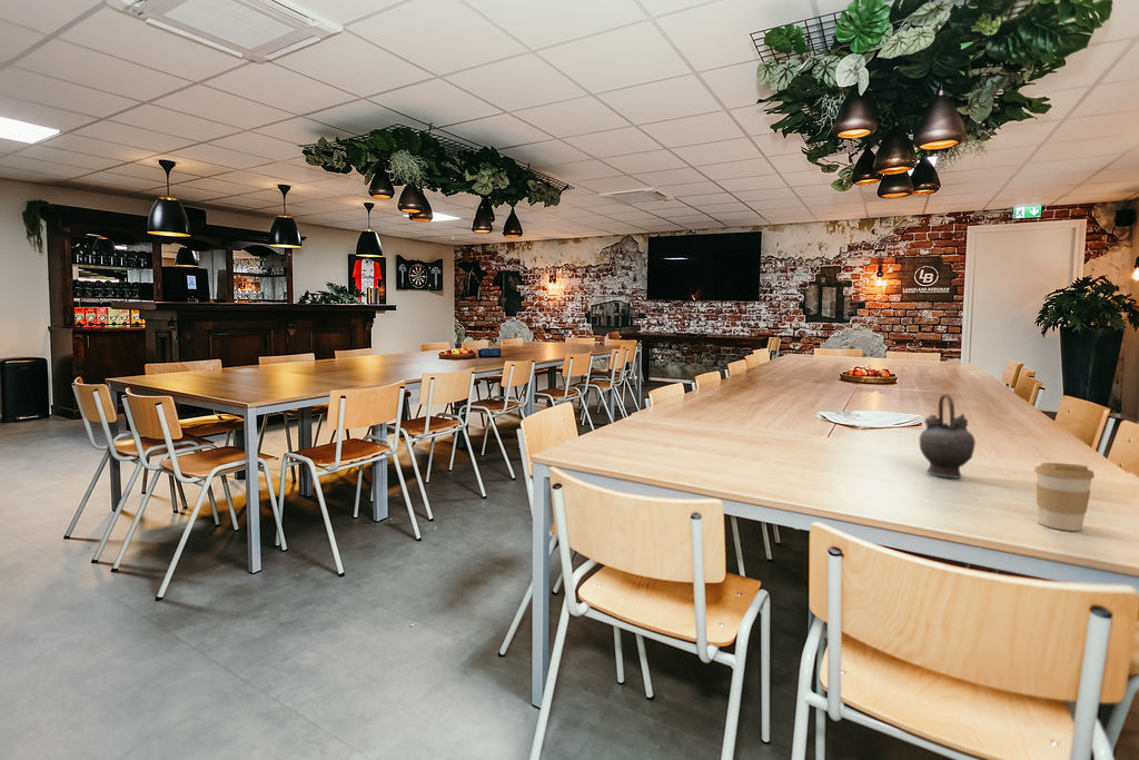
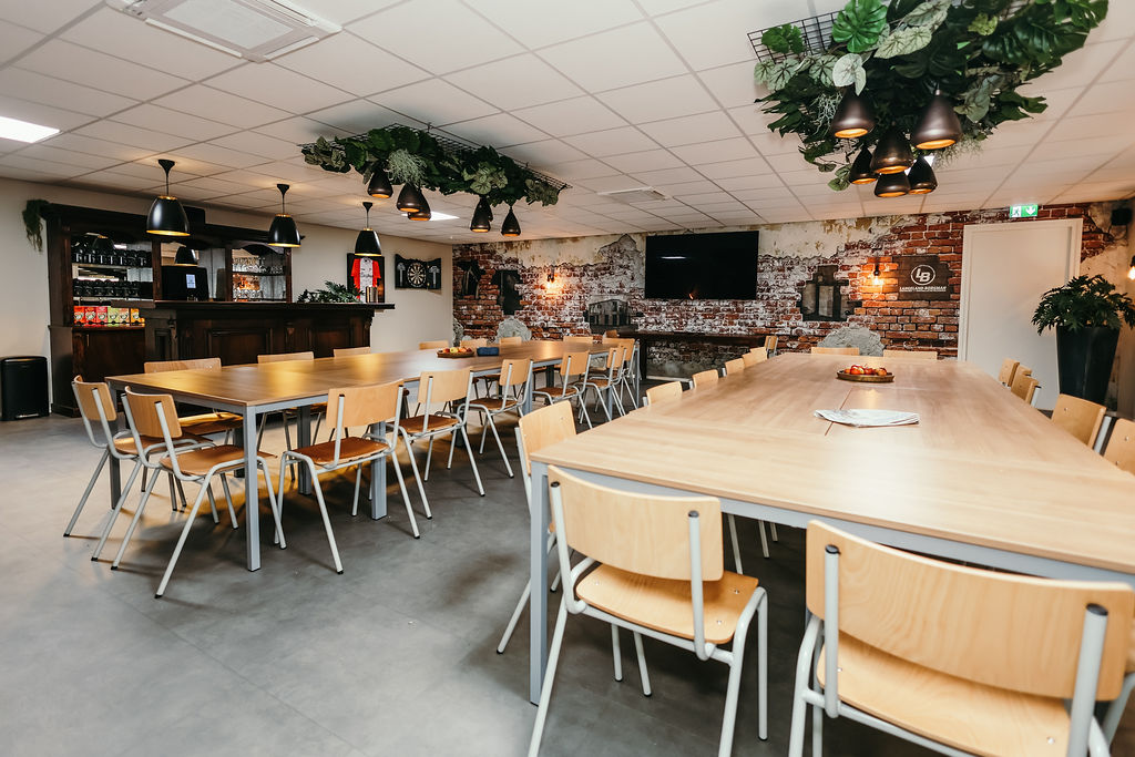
- teapot [918,393,977,478]
- coffee cup [1033,462,1096,532]
